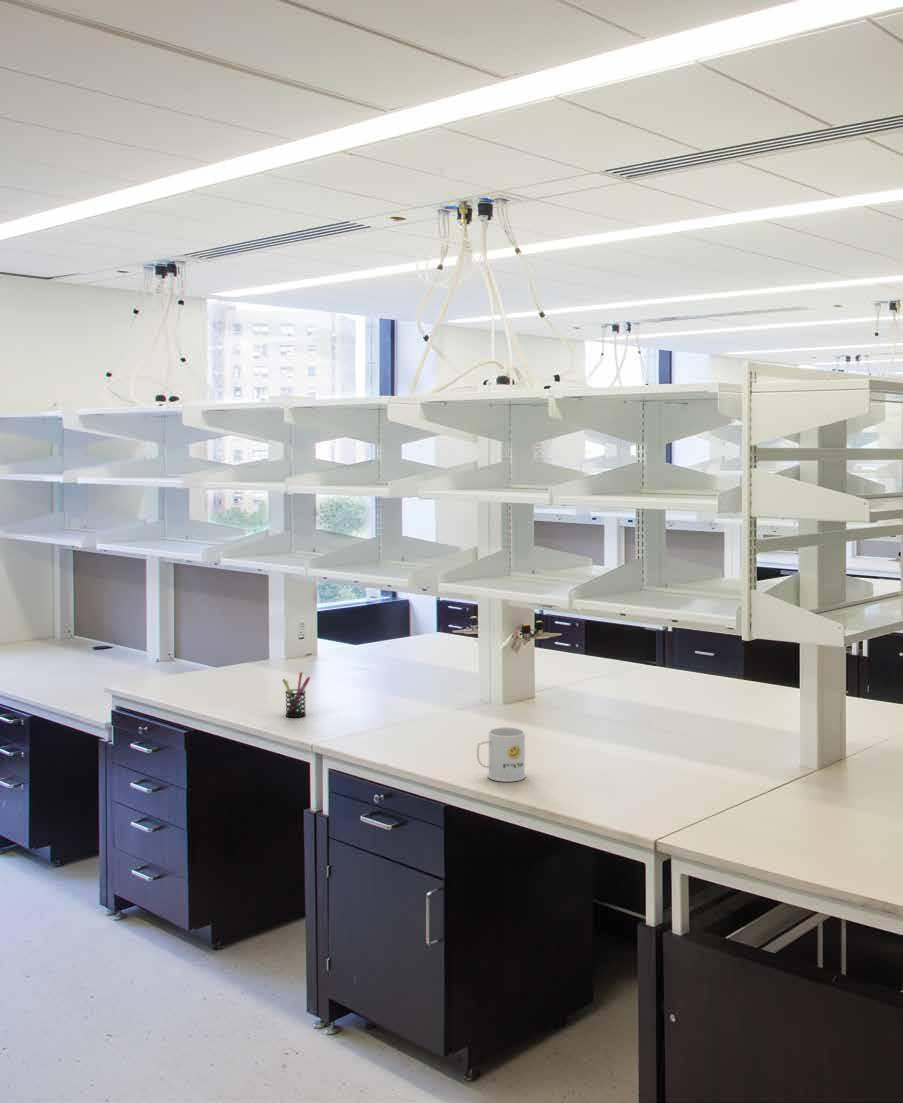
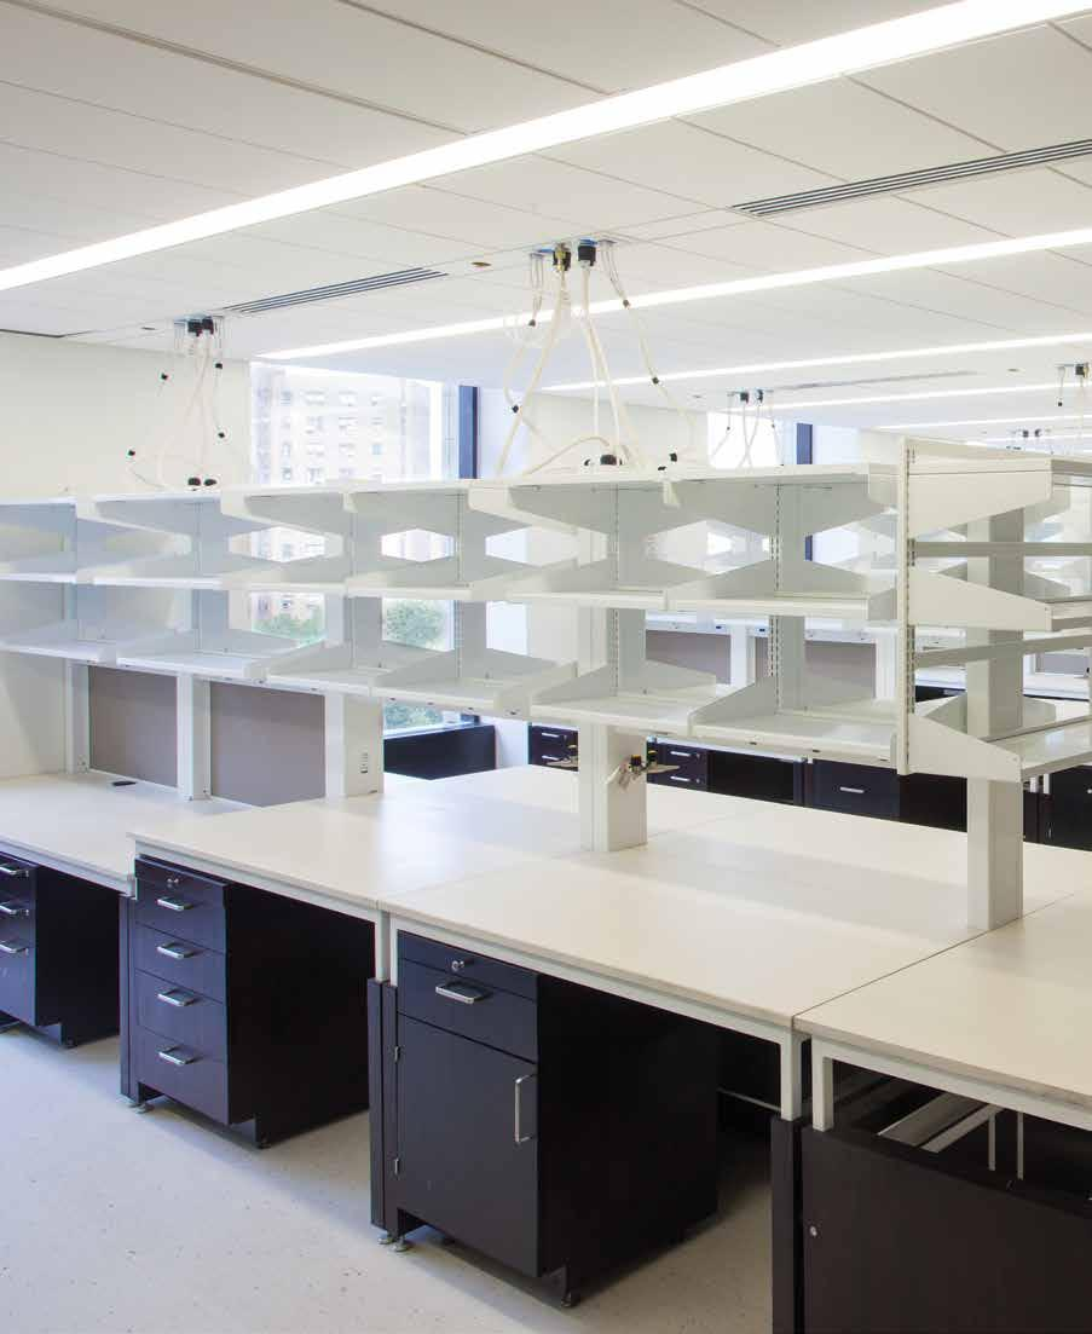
- pen holder [281,671,311,718]
- mug [476,726,527,783]
